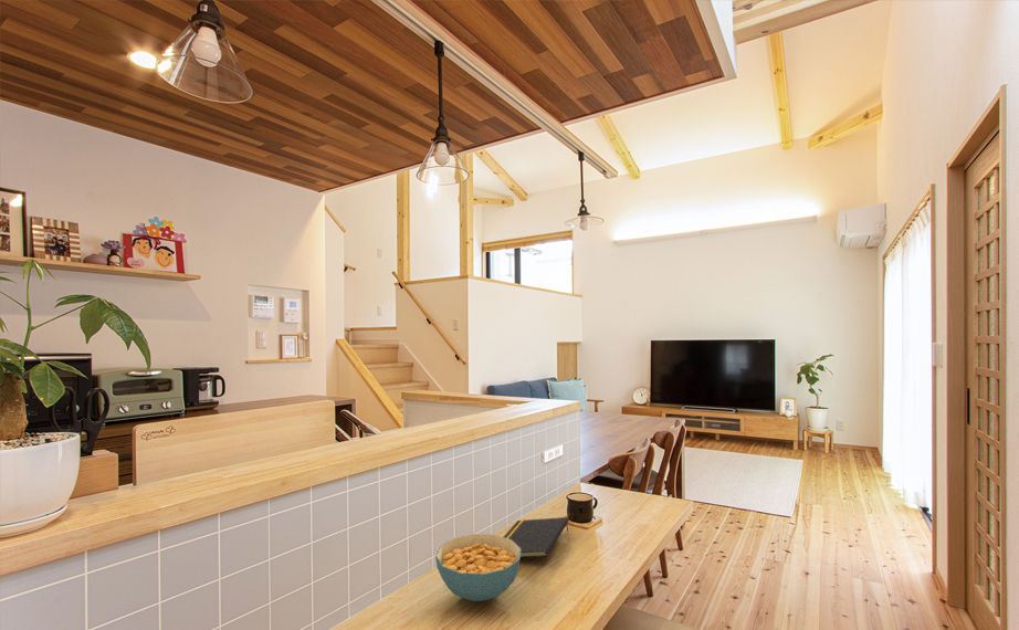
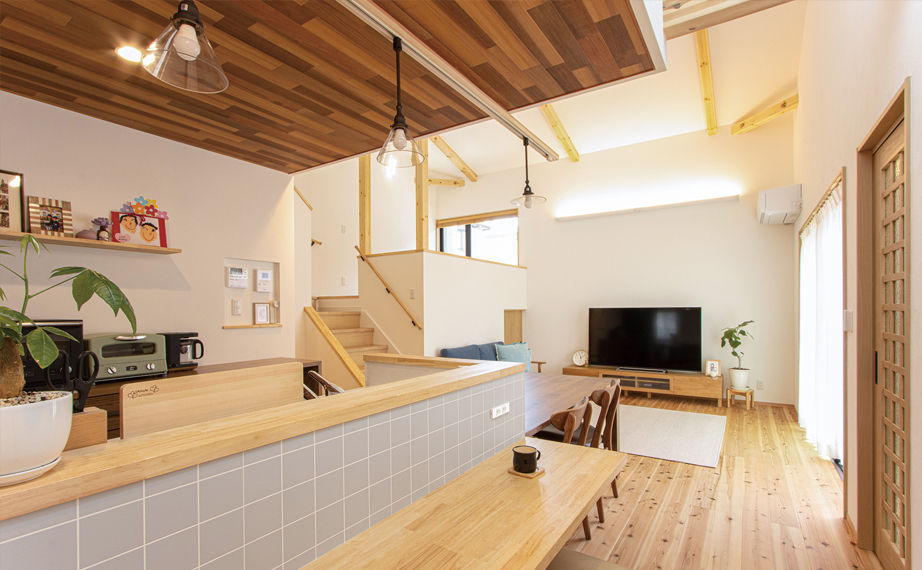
- notepad [503,516,570,558]
- cereal bowl [434,533,521,602]
